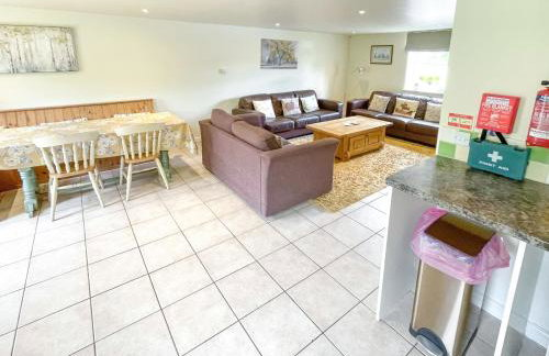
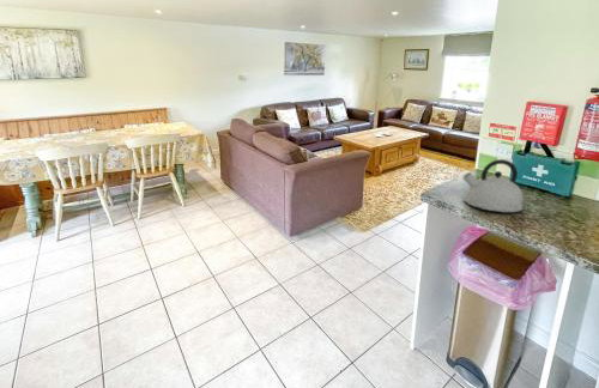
+ kettle [461,158,525,213]
